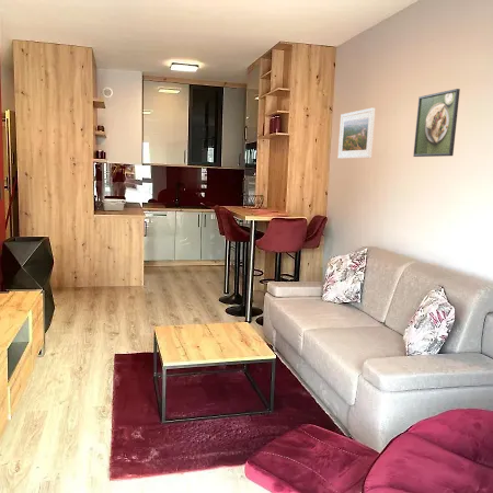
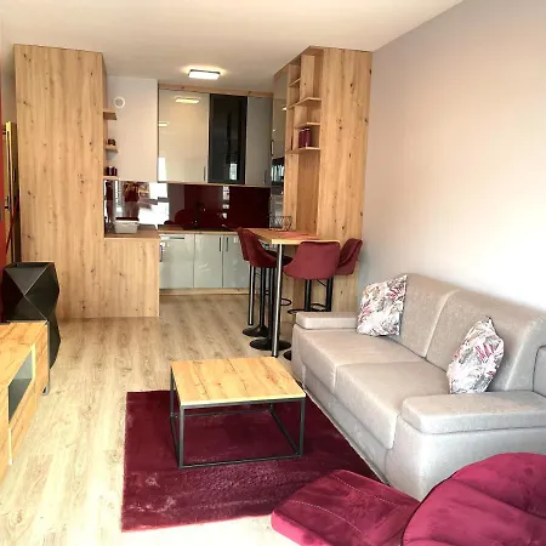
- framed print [337,106,377,160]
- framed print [412,88,461,158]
